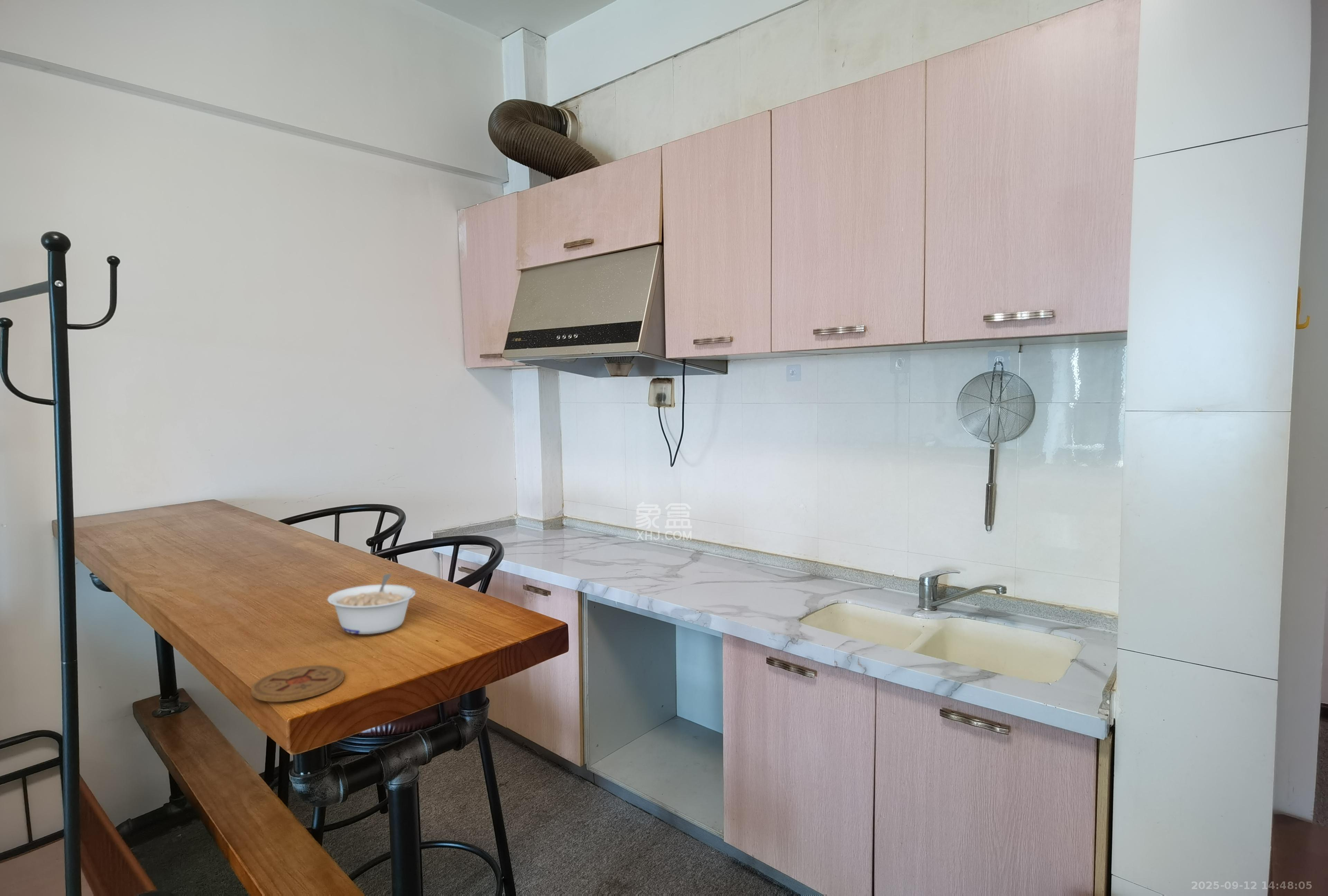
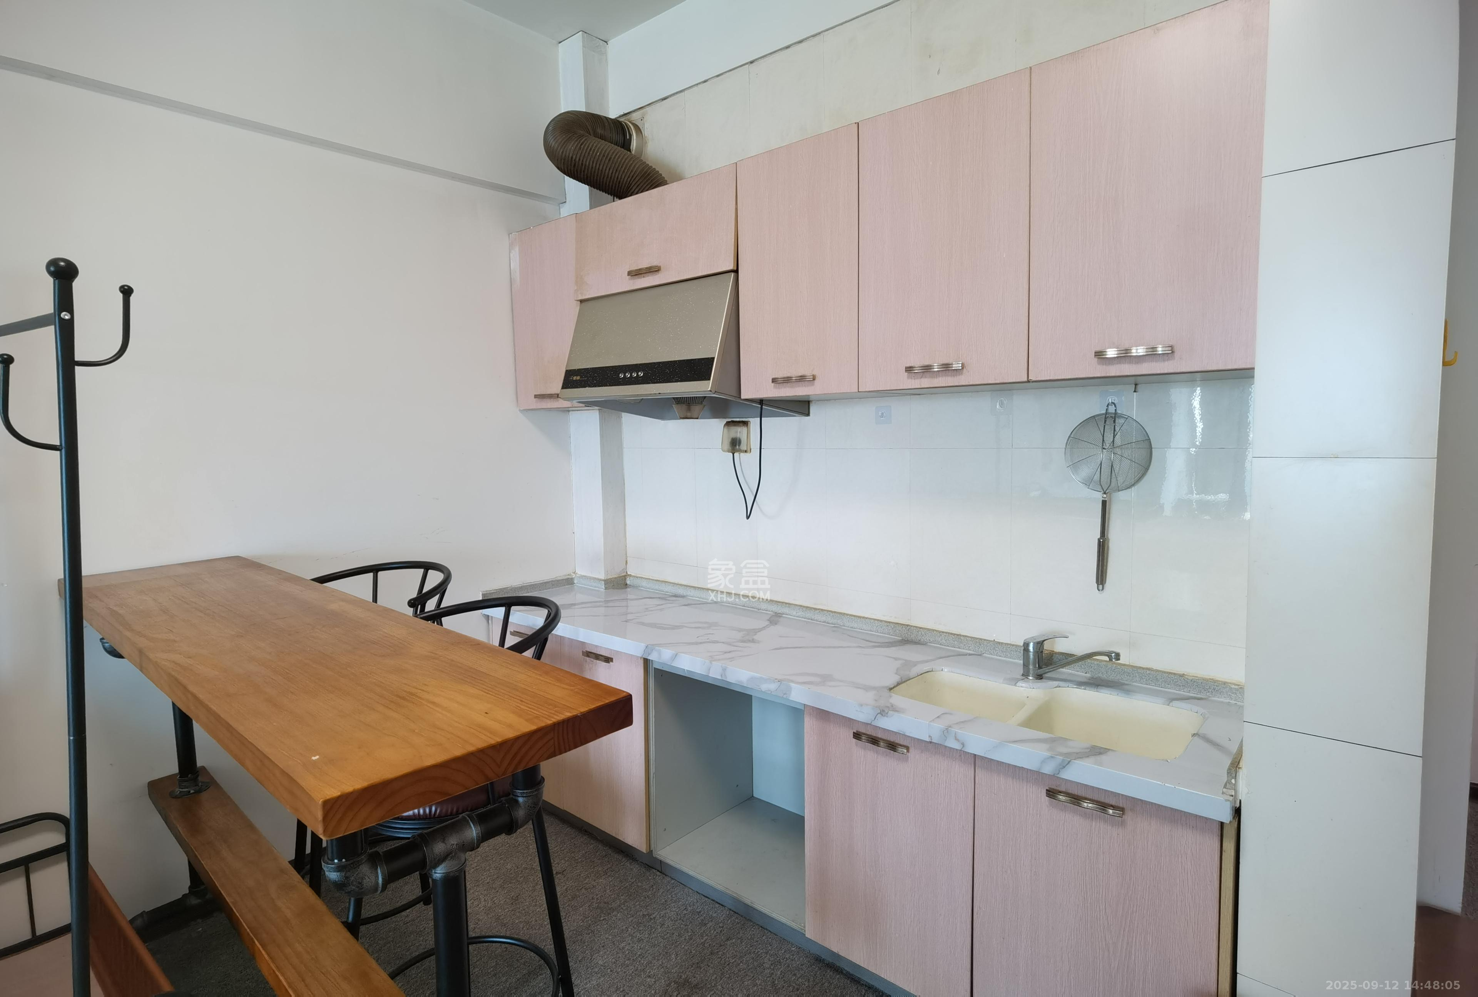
- legume [327,573,416,635]
- coaster [251,665,344,702]
